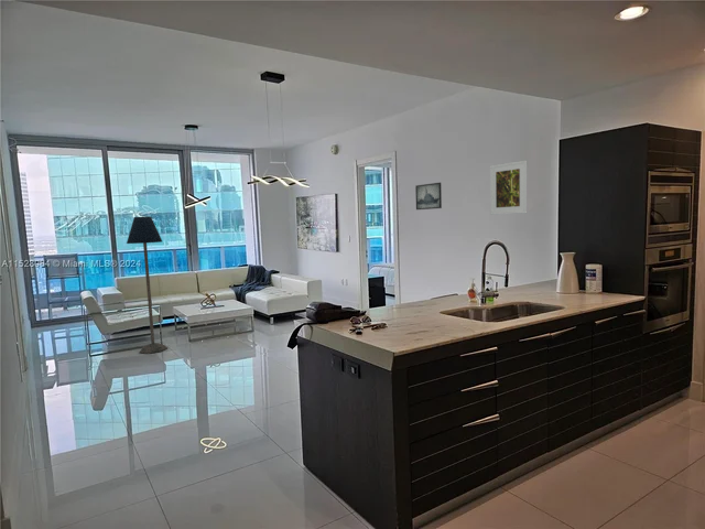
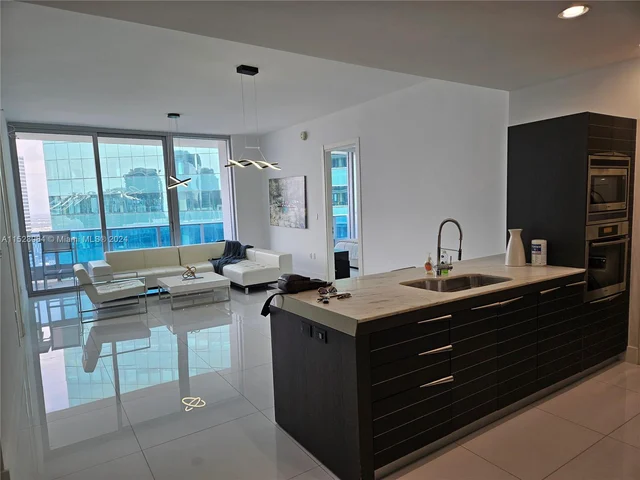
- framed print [414,182,443,210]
- floor lamp [126,215,169,355]
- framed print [489,160,528,216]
